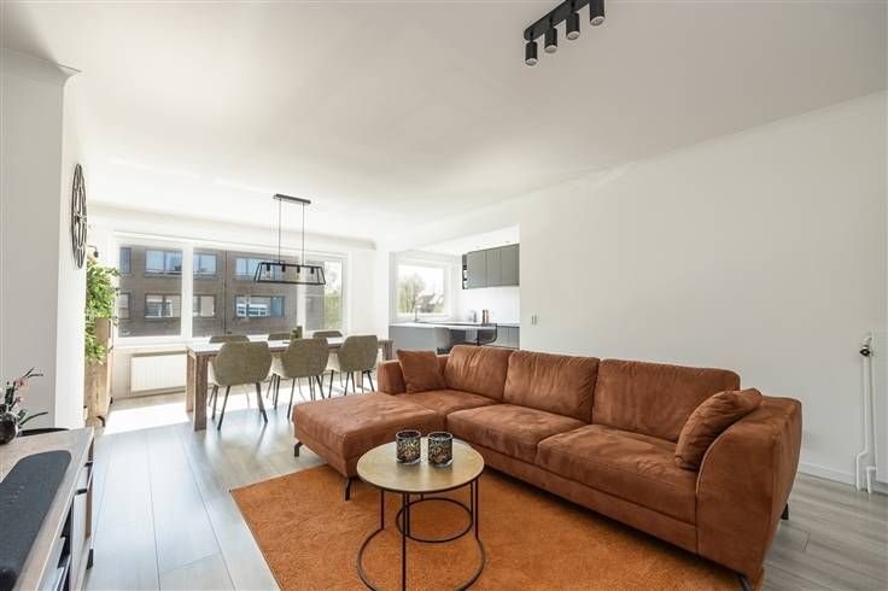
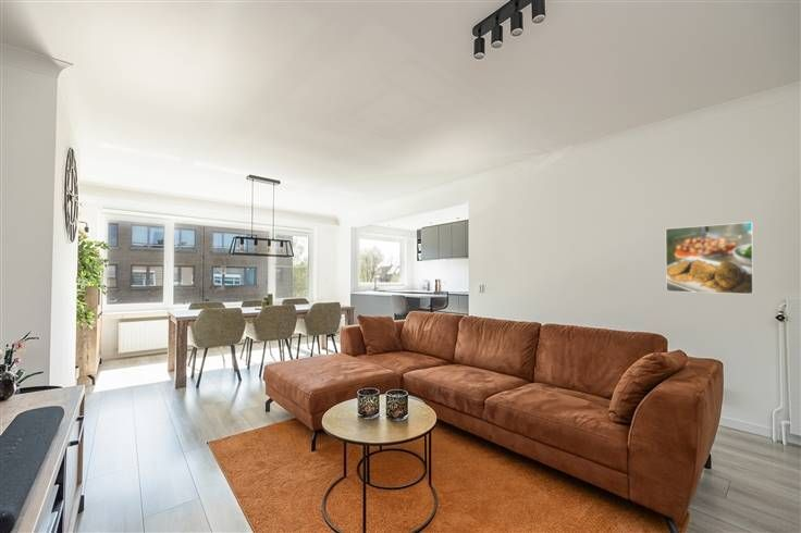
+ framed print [665,221,755,296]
